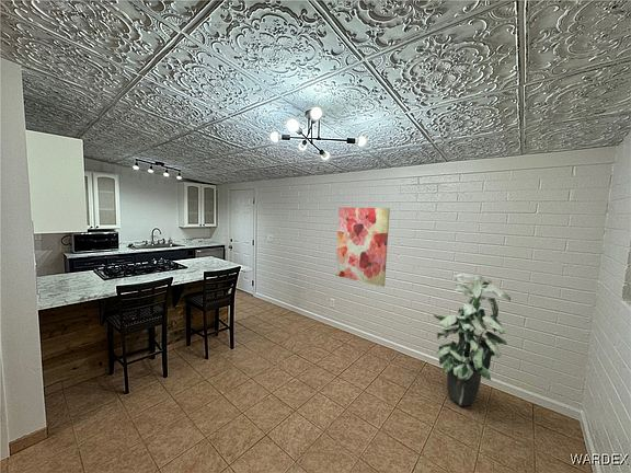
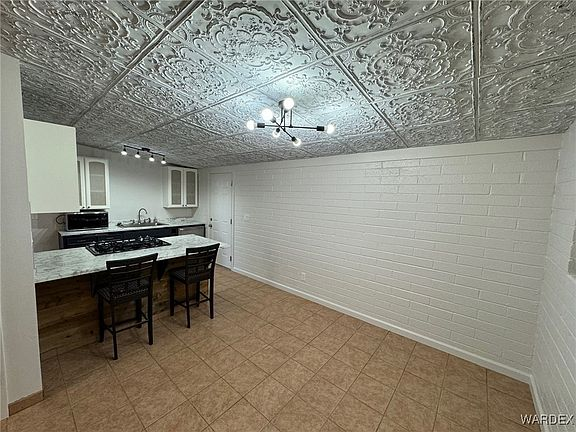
- indoor plant [432,273,512,407]
- wall art [334,206,391,288]
